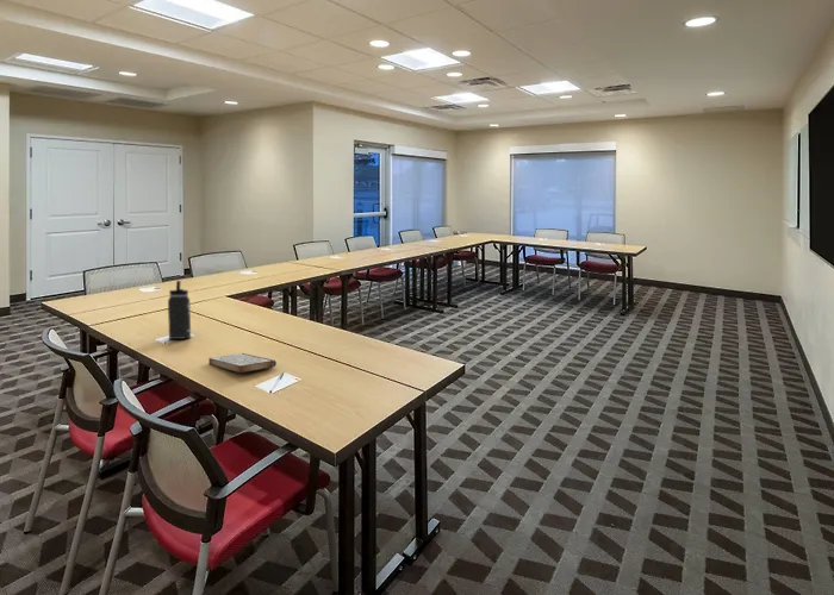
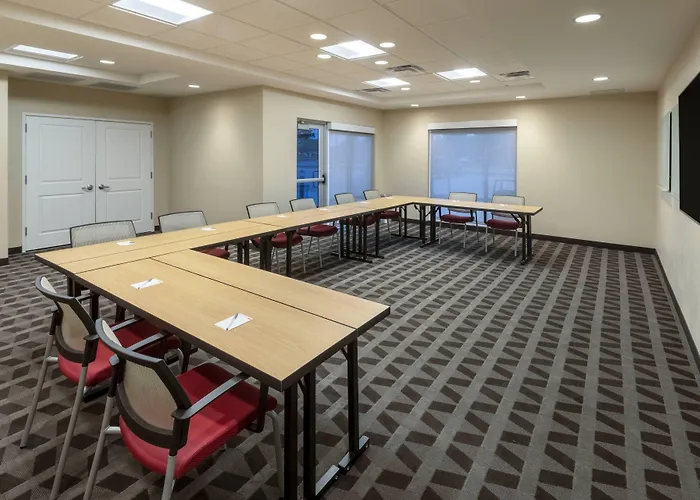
- thermos bottle [167,280,192,340]
- book [207,352,278,374]
